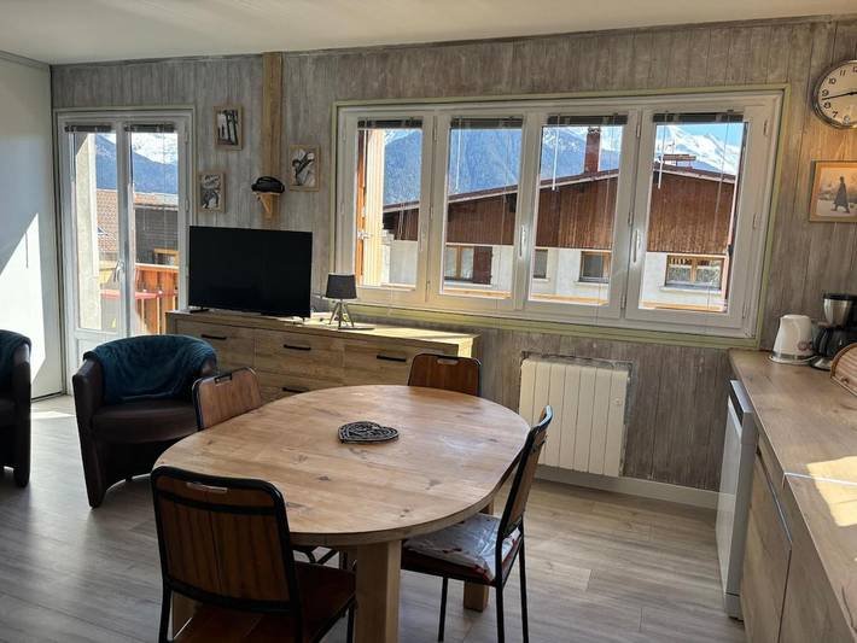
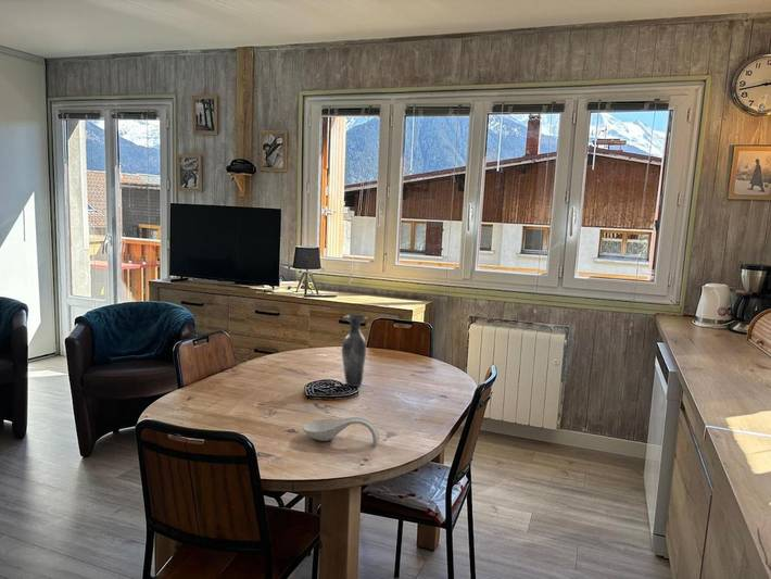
+ spoon rest [302,416,380,446]
+ vase [341,314,368,388]
